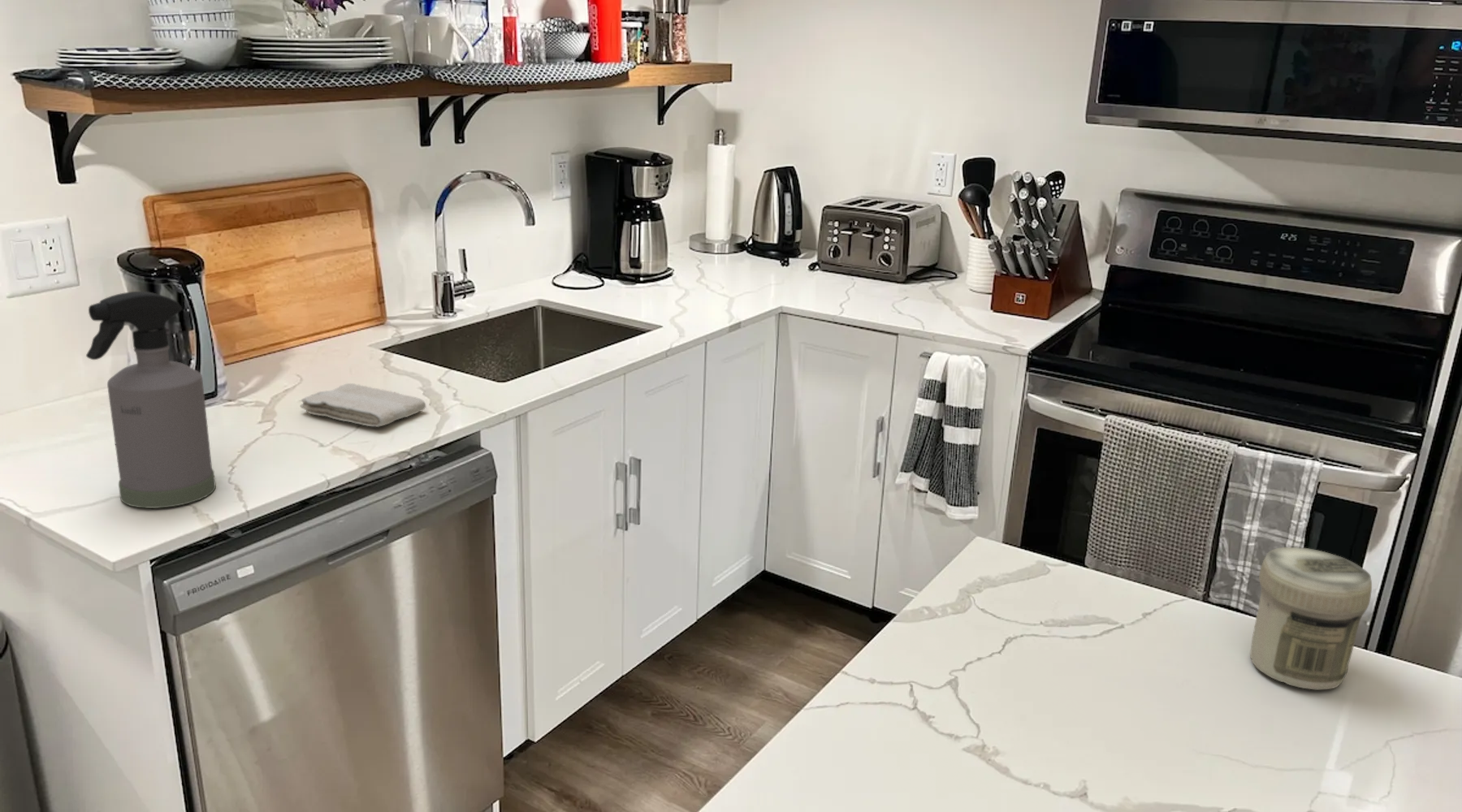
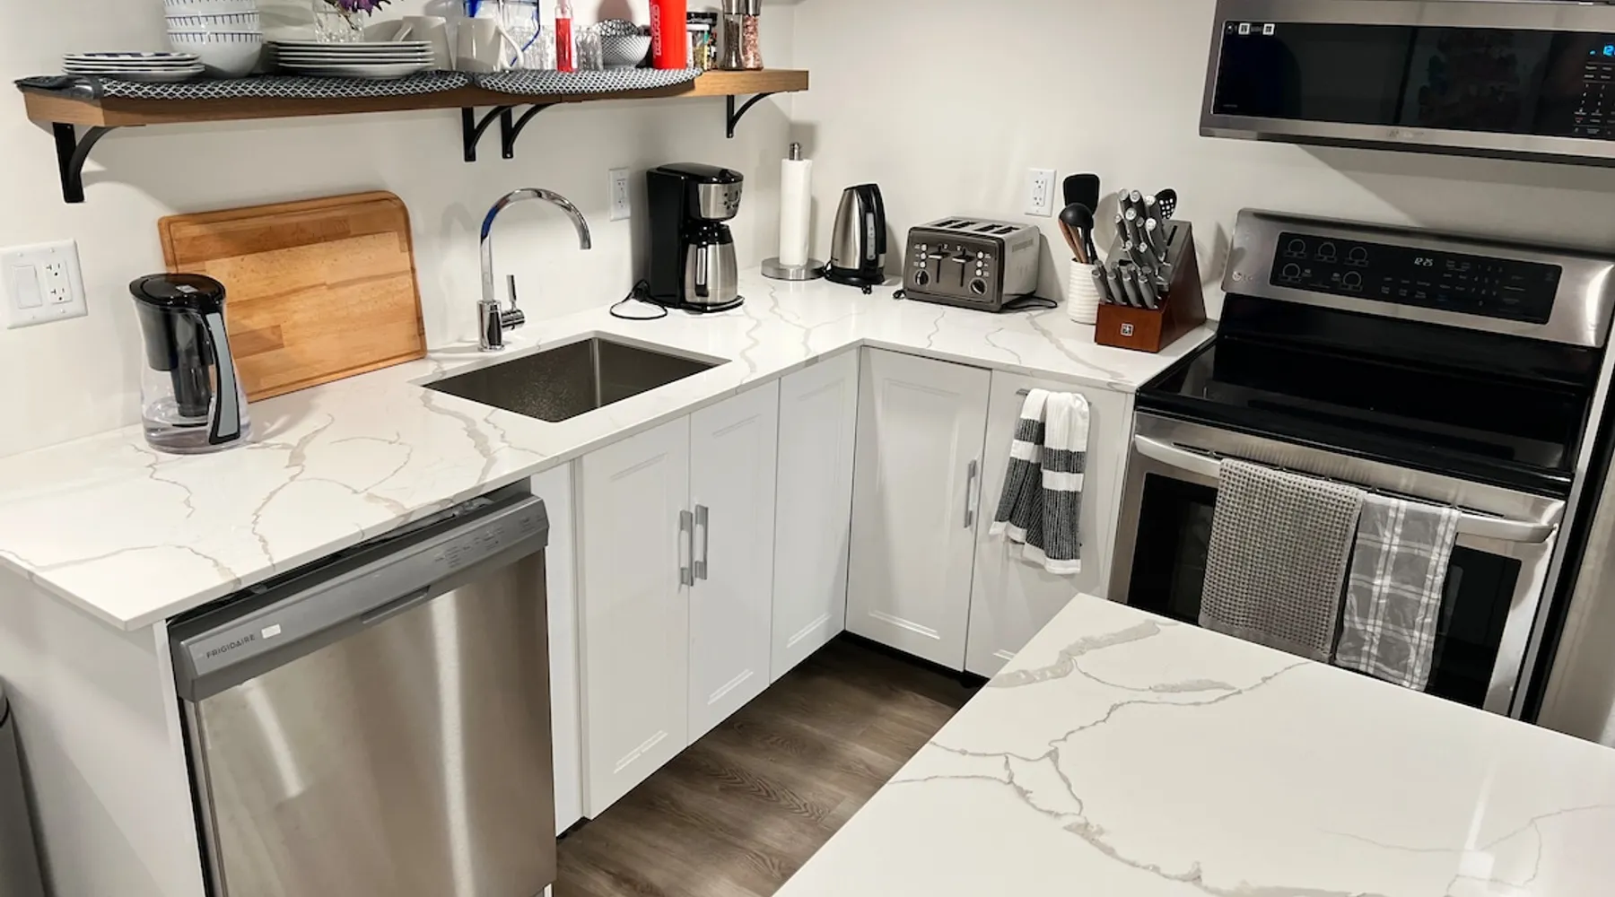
- washcloth [300,382,426,428]
- spray bottle [85,291,217,509]
- jar [1249,546,1373,690]
